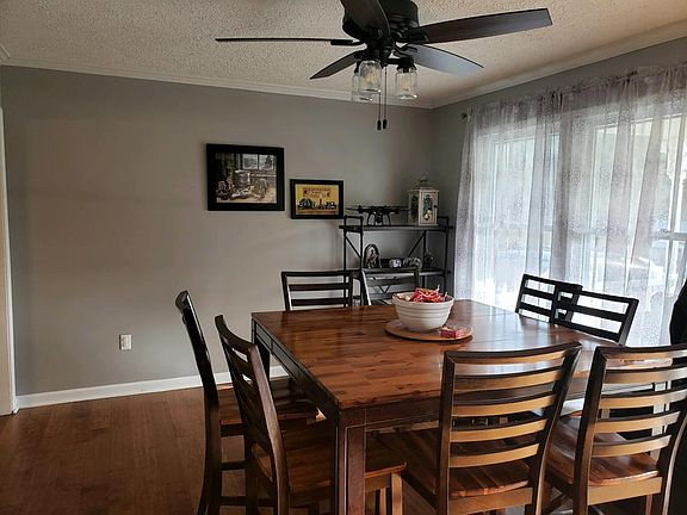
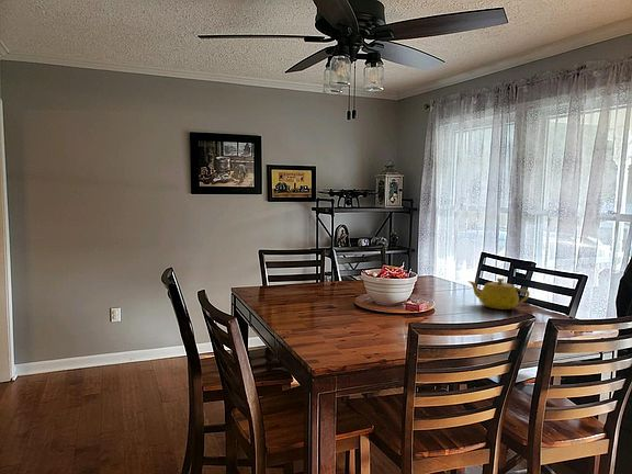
+ teapot [466,278,531,311]
